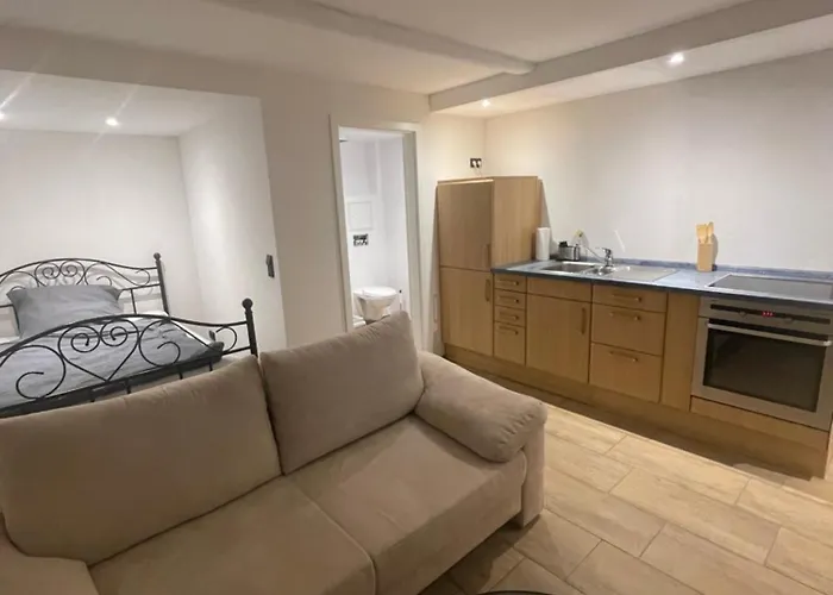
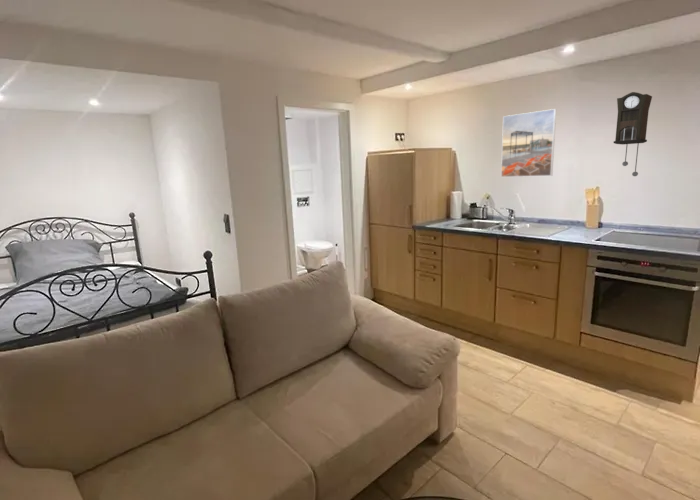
+ pendulum clock [613,91,653,177]
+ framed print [500,108,557,178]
